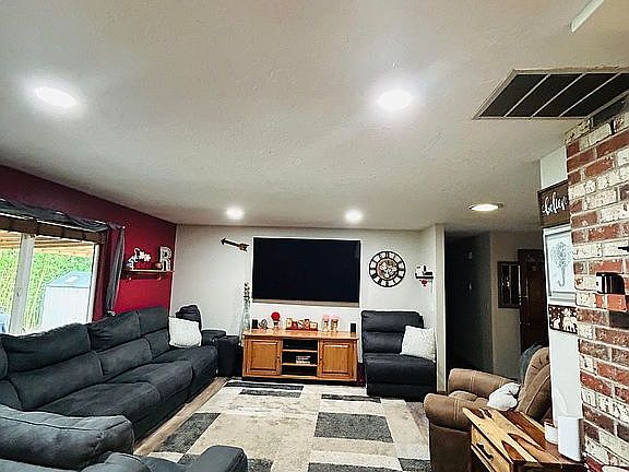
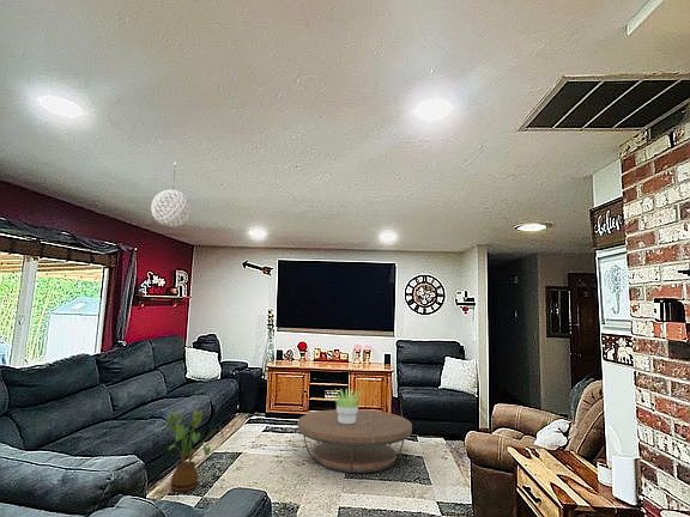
+ coffee table [297,408,413,474]
+ house plant [165,409,225,493]
+ potted plant [331,388,364,425]
+ pendant light [150,160,193,229]
